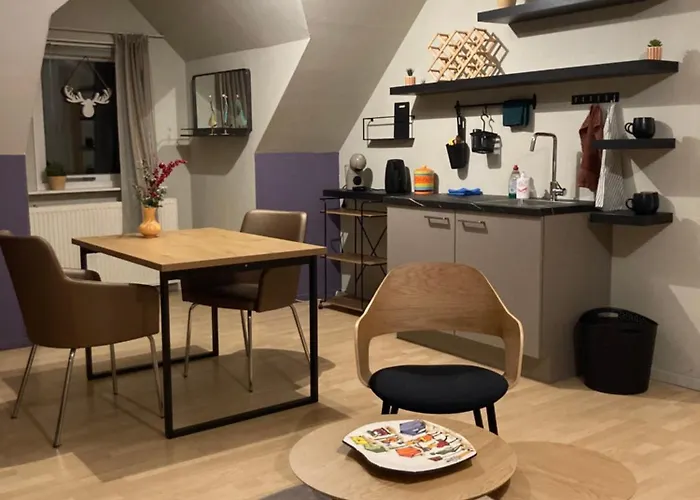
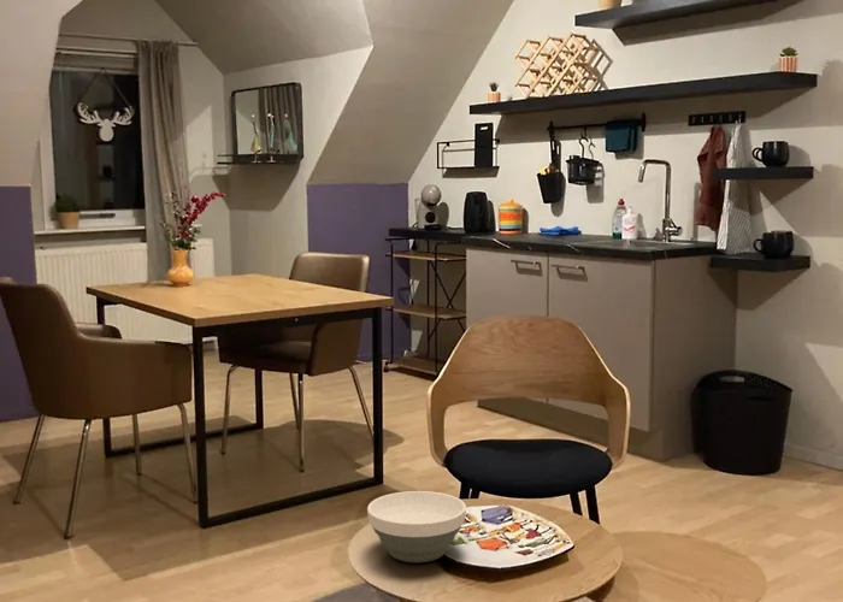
+ bowl [366,490,467,563]
